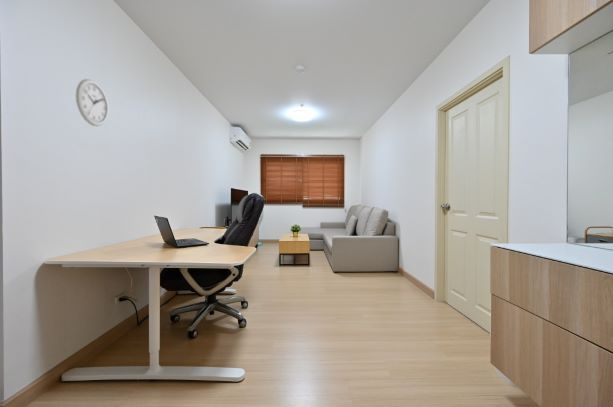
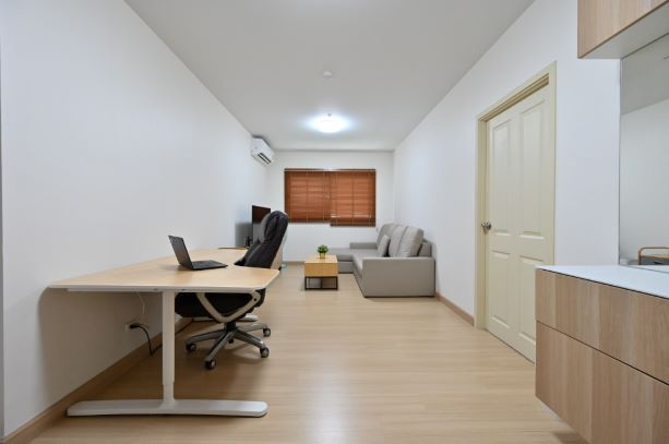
- wall clock [75,78,109,127]
